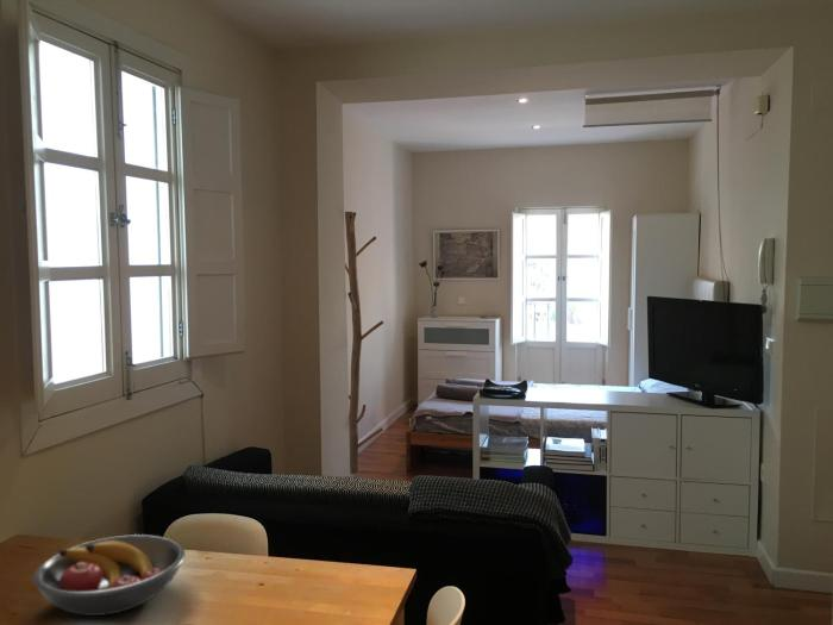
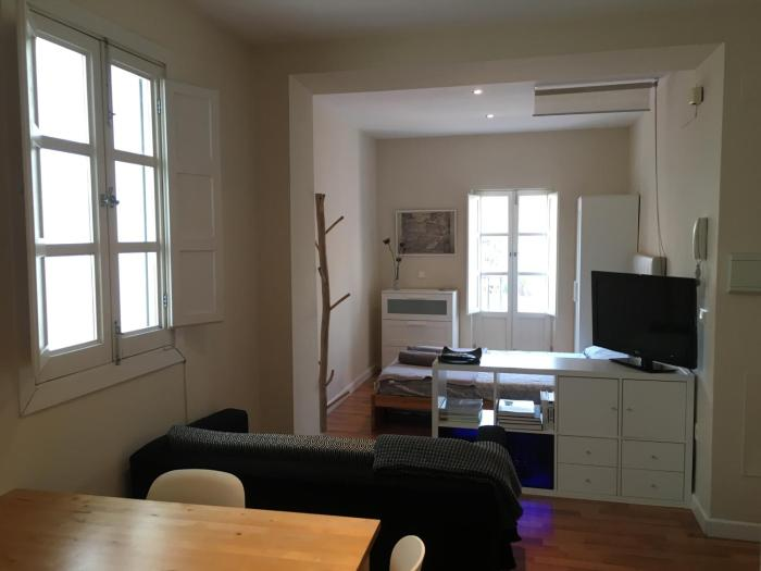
- fruit bowl [32,533,187,617]
